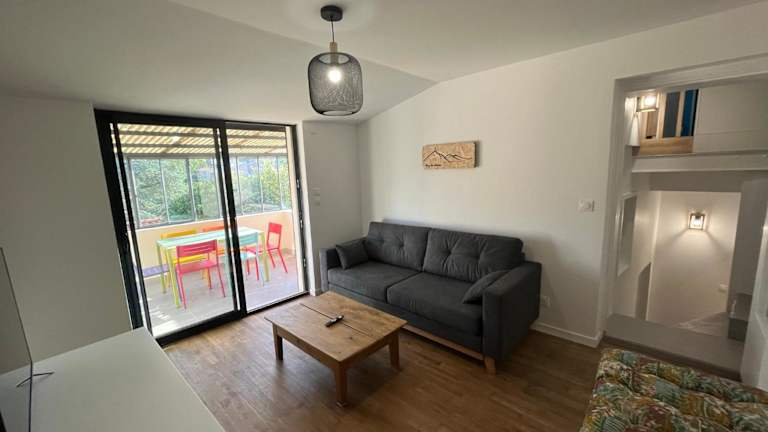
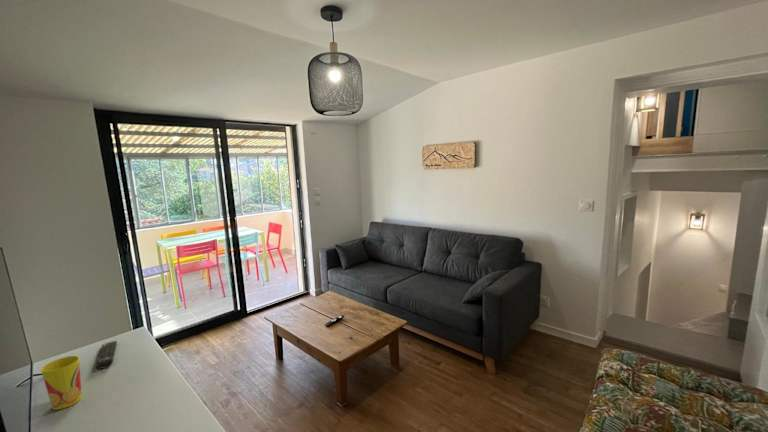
+ remote control [94,340,118,370]
+ cup [40,355,83,411]
